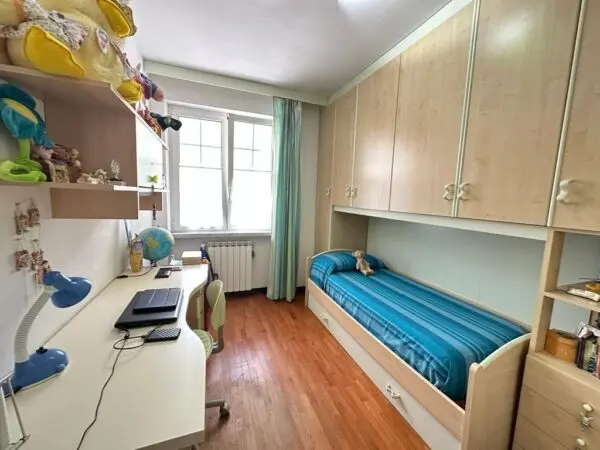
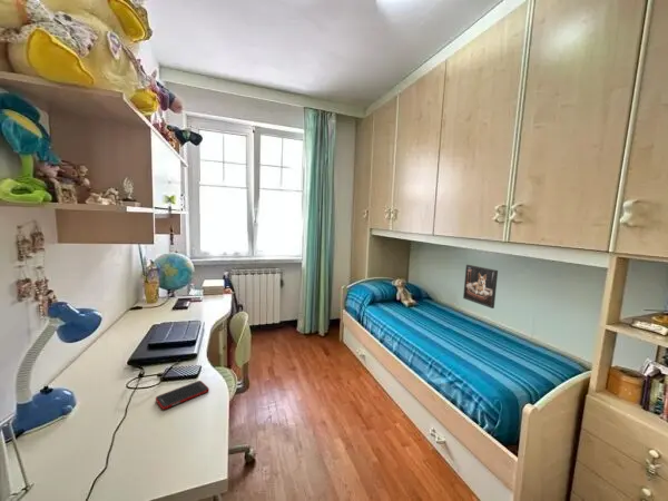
+ cell phone [155,380,210,411]
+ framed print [462,264,499,310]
